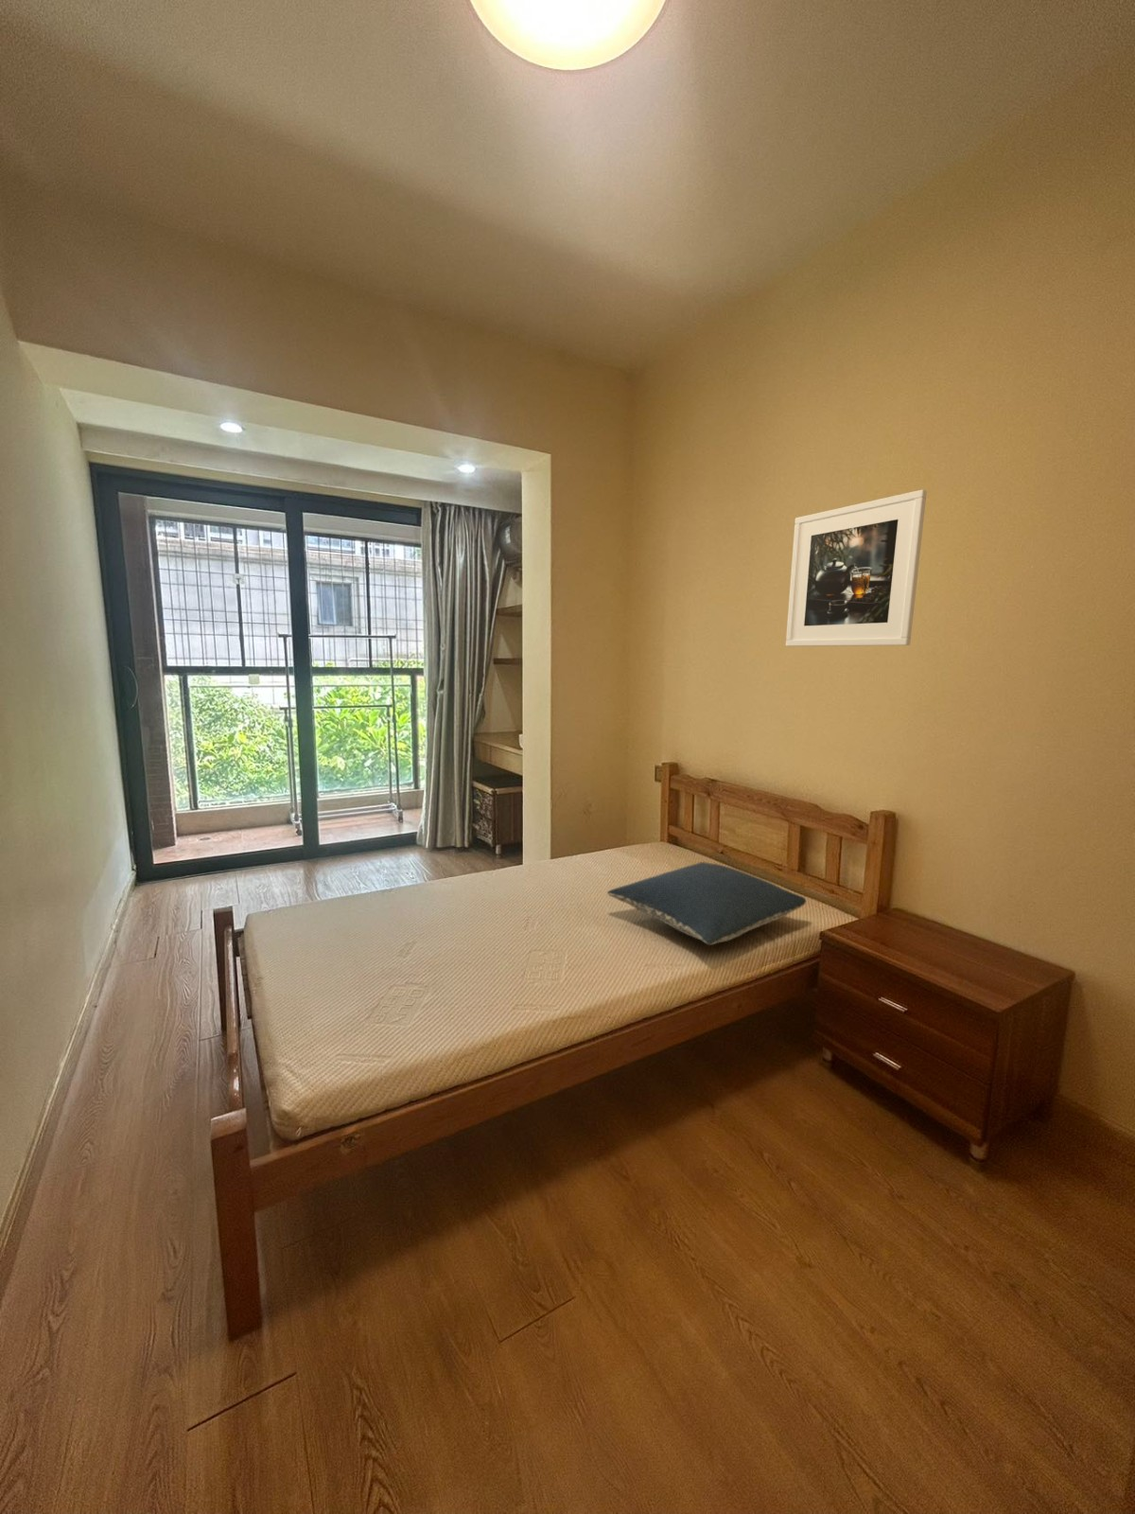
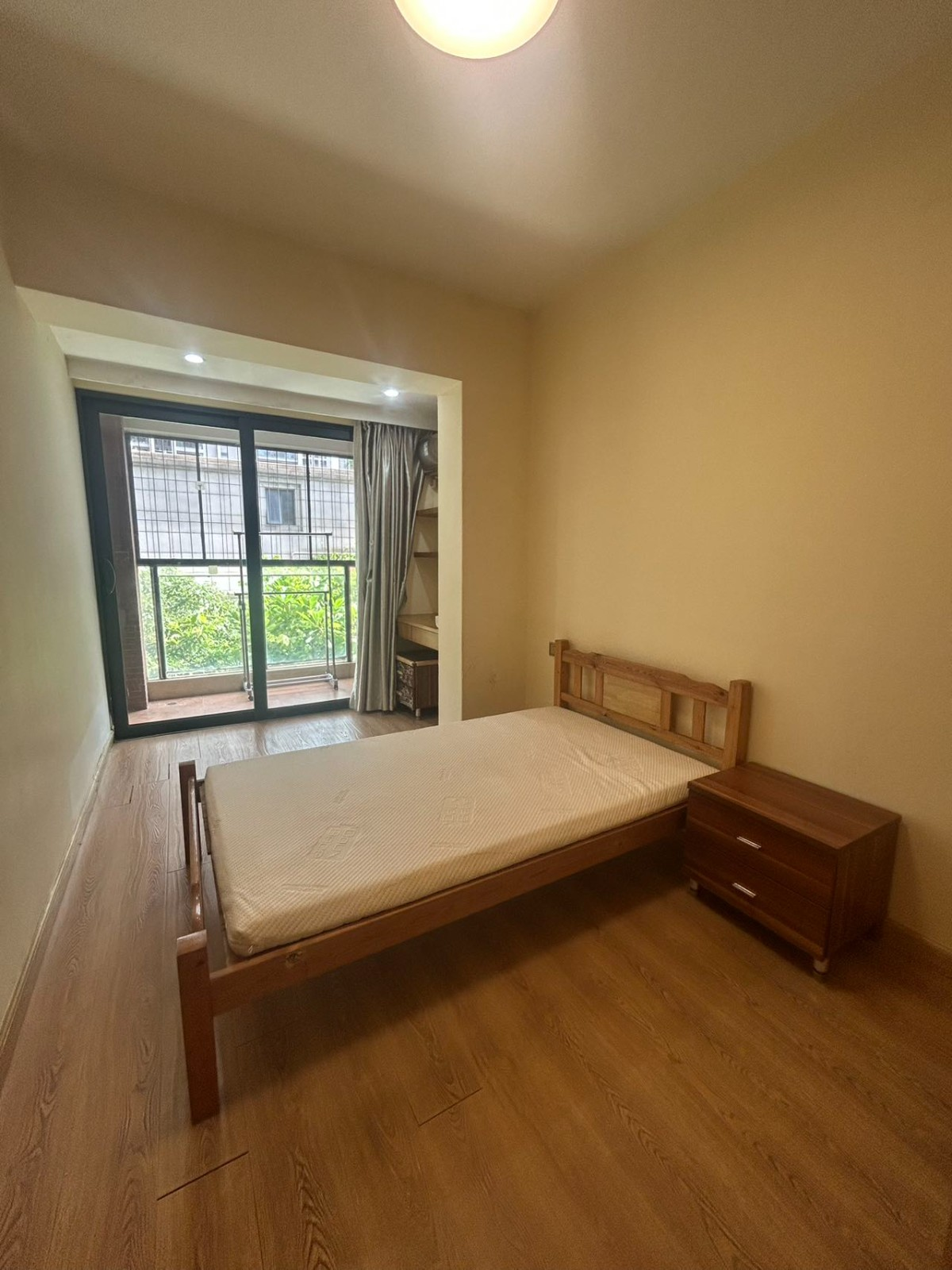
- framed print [784,489,928,647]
- pillow [607,861,807,947]
